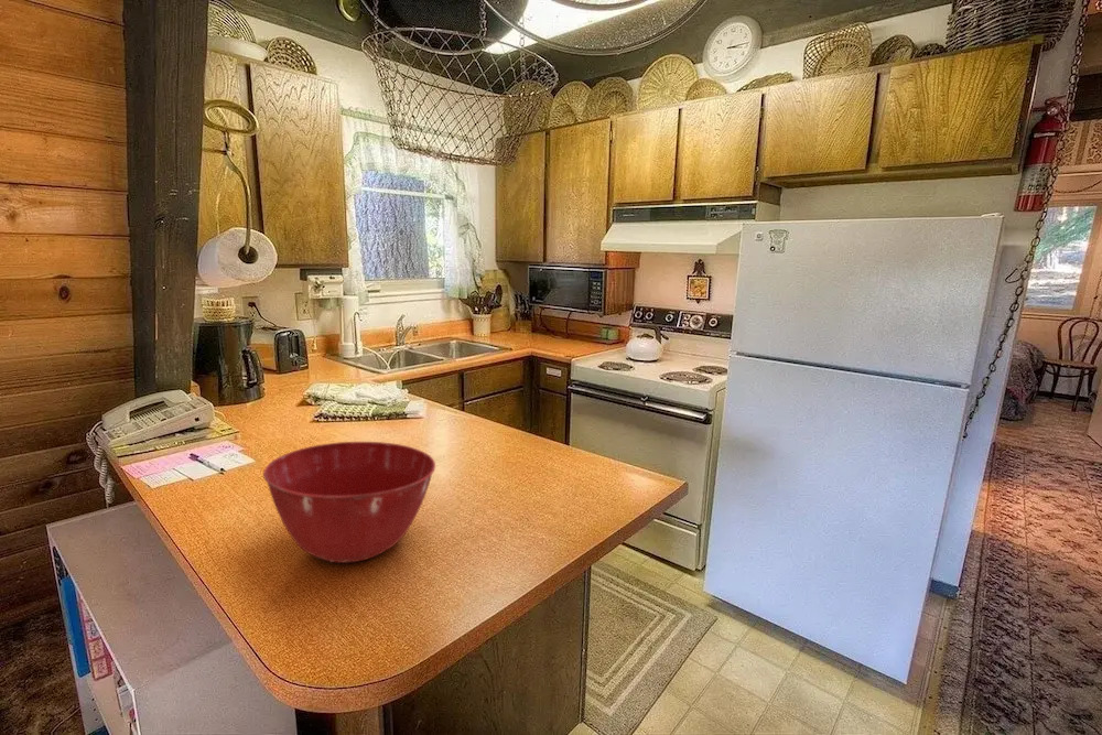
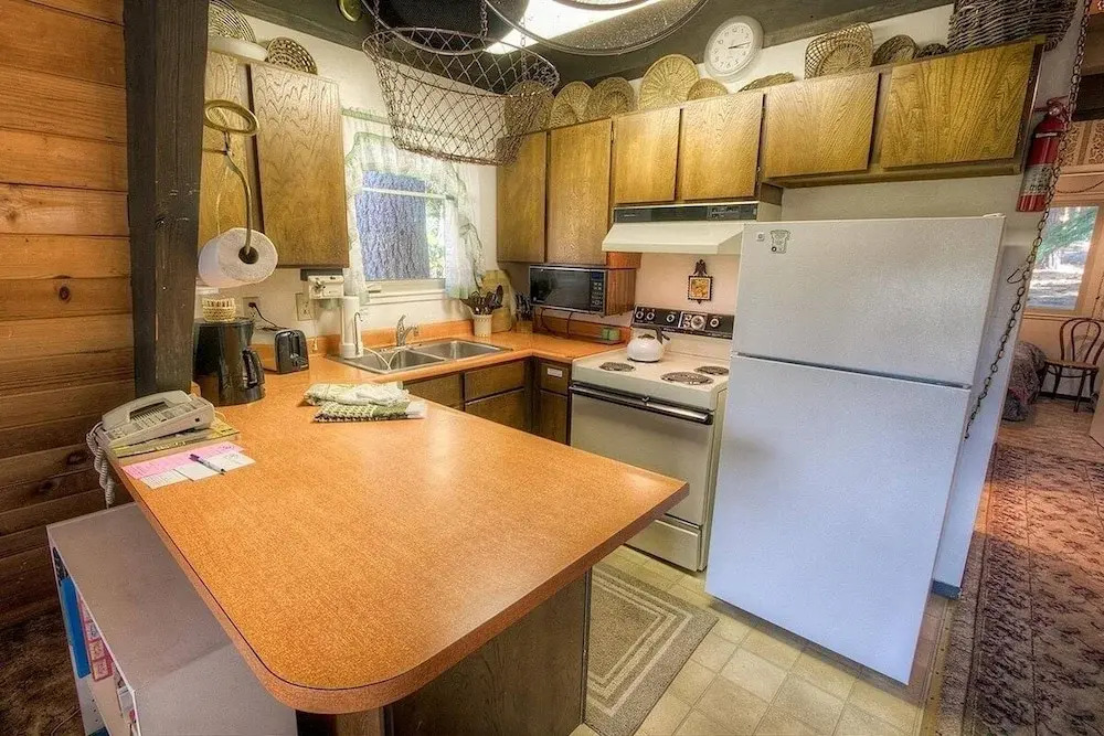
- mixing bowl [262,441,436,564]
